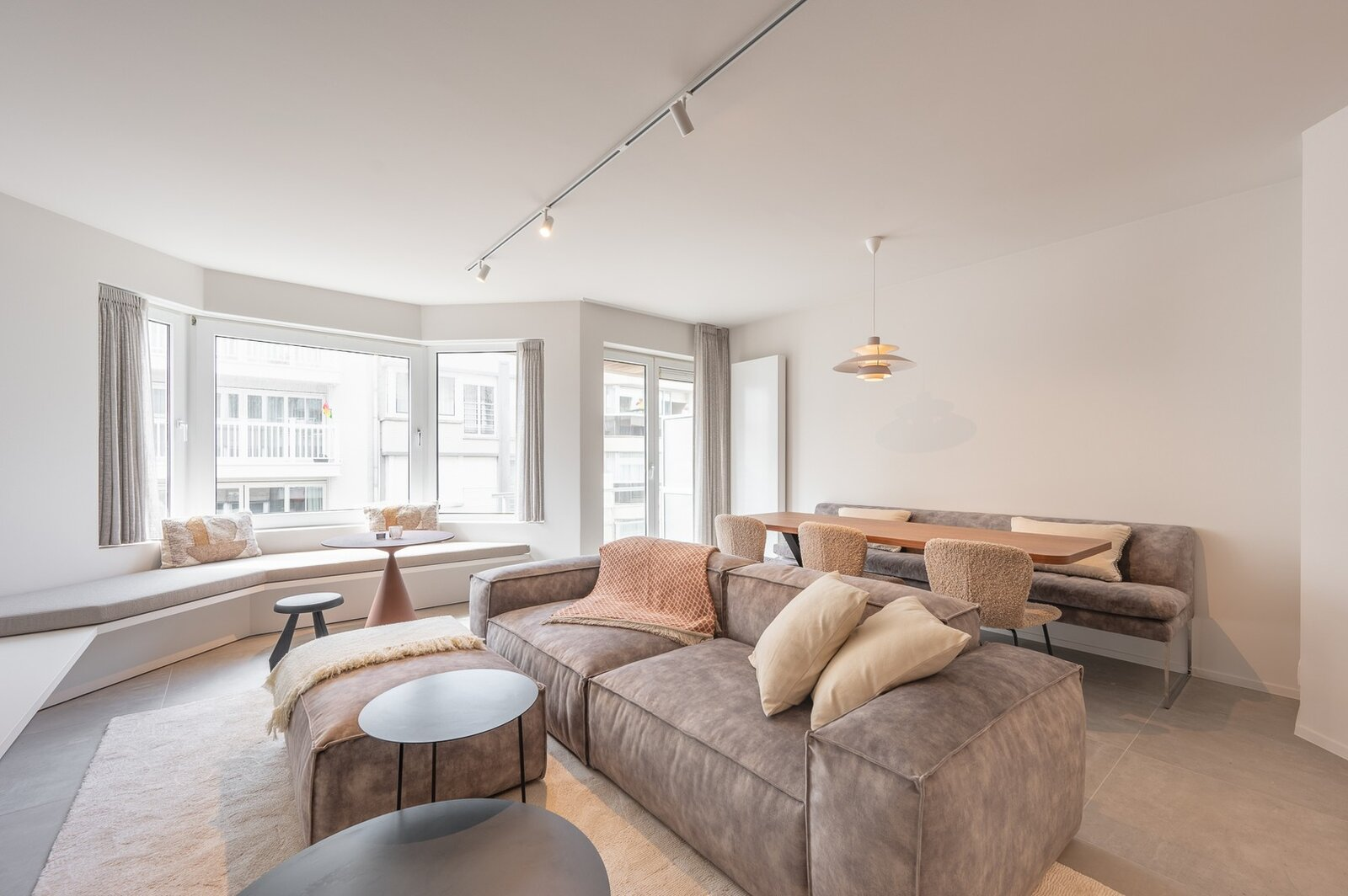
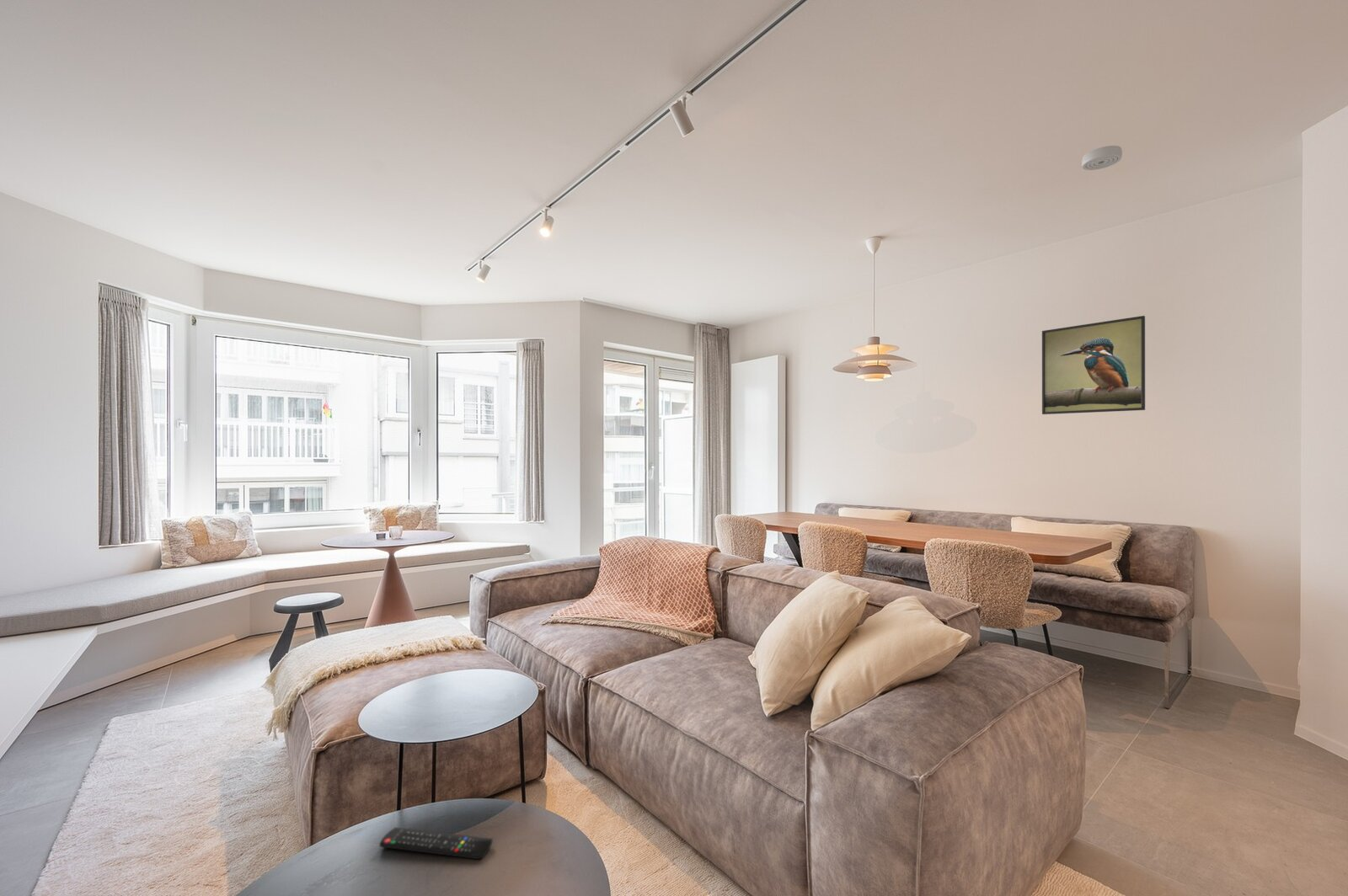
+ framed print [1041,315,1146,415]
+ remote control [379,826,493,860]
+ smoke detector [1081,145,1123,171]
